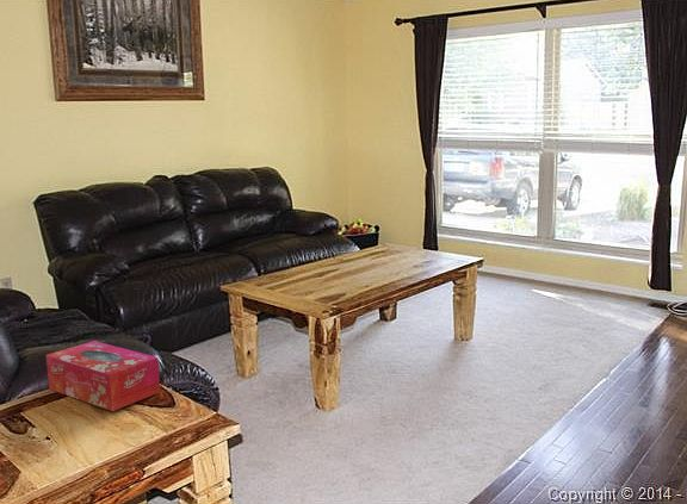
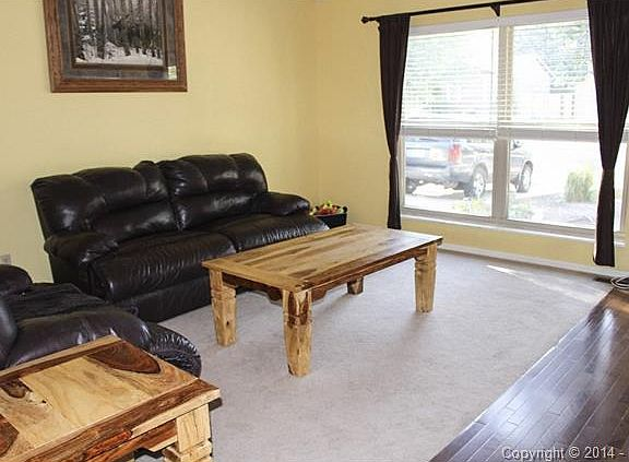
- tissue box [45,340,161,412]
